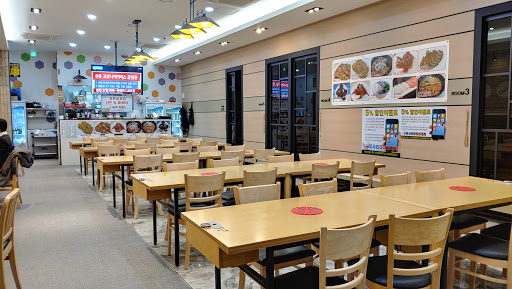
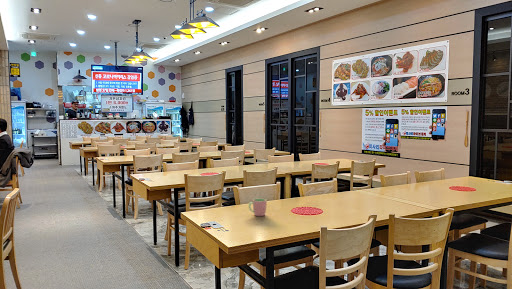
+ cup [248,198,268,217]
